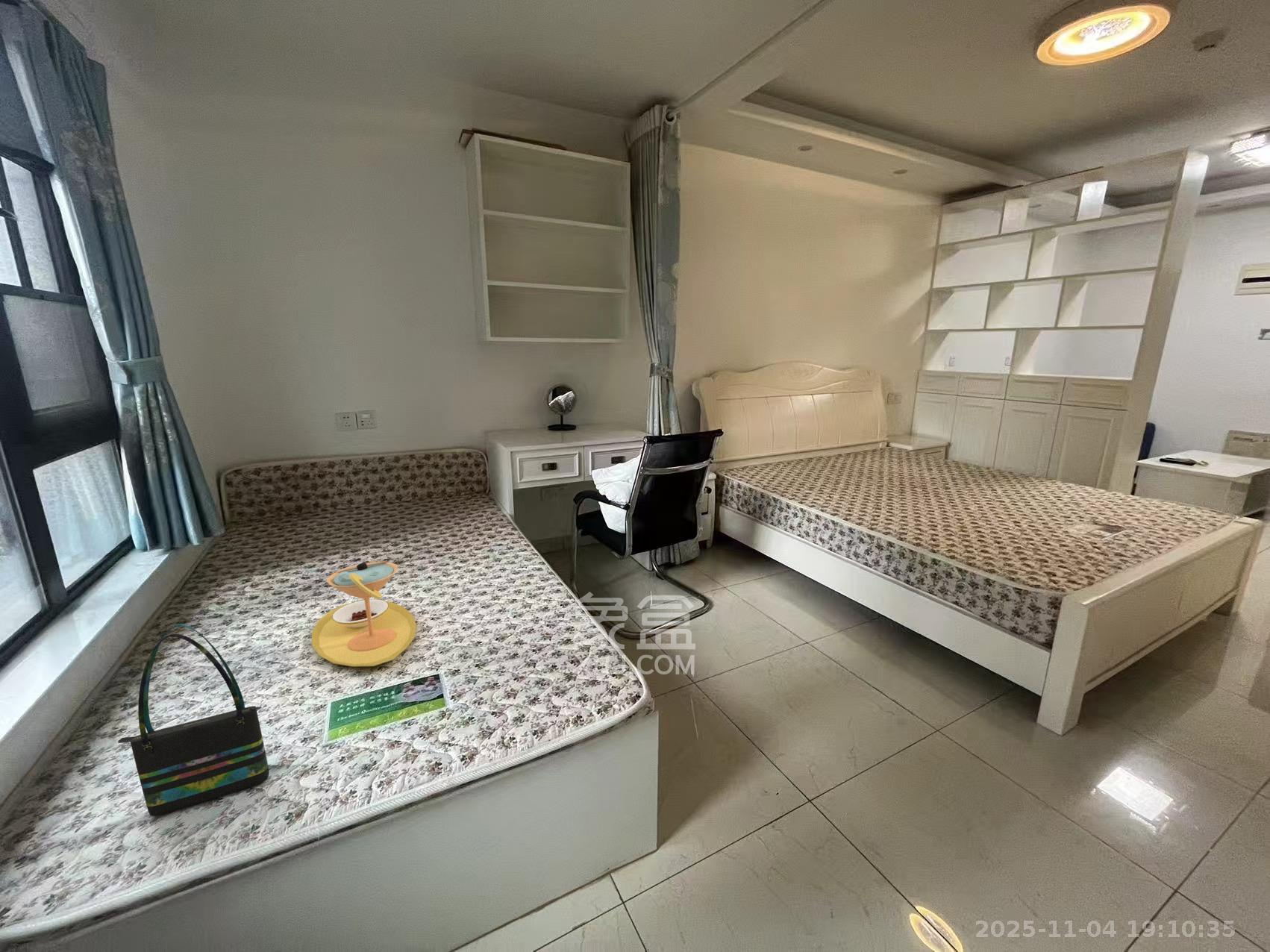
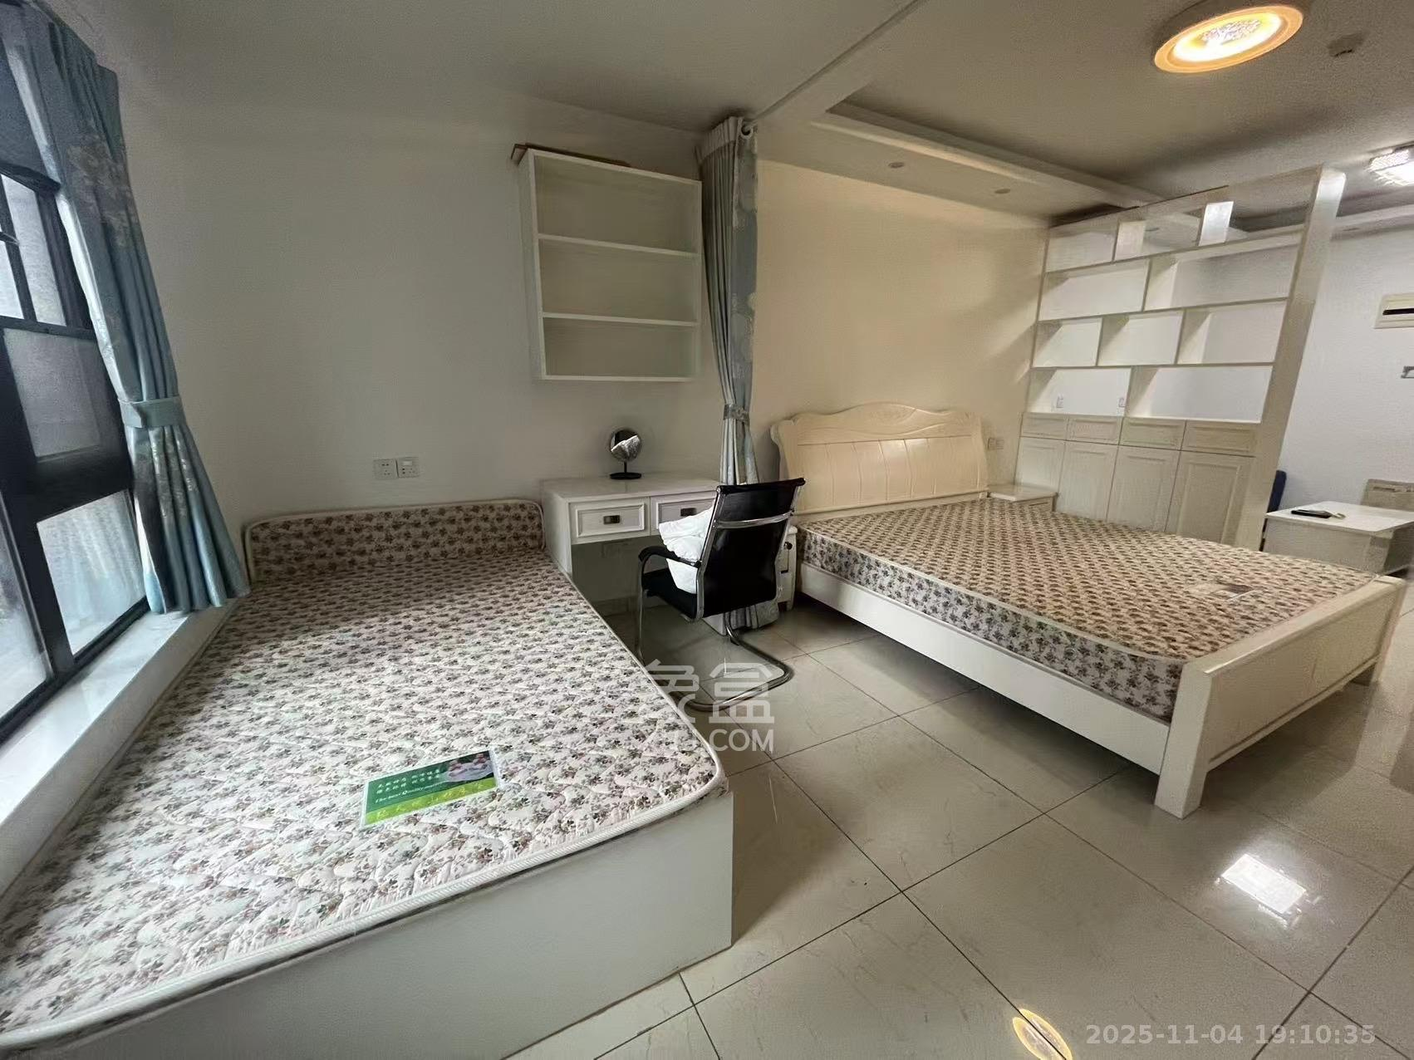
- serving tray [311,560,417,668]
- tote bag [117,623,269,817]
